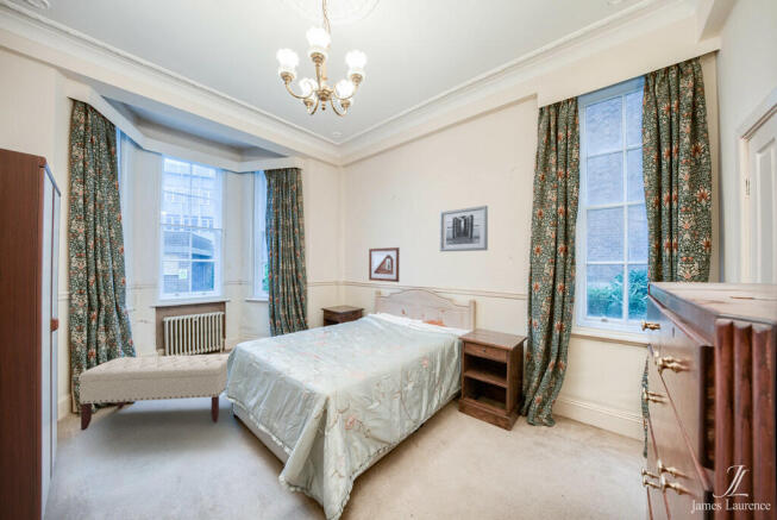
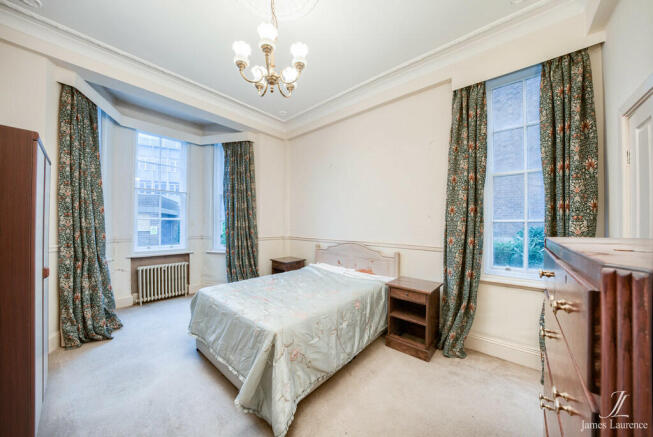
- picture frame [368,246,401,283]
- bench [77,352,231,432]
- wall art [439,205,489,252]
